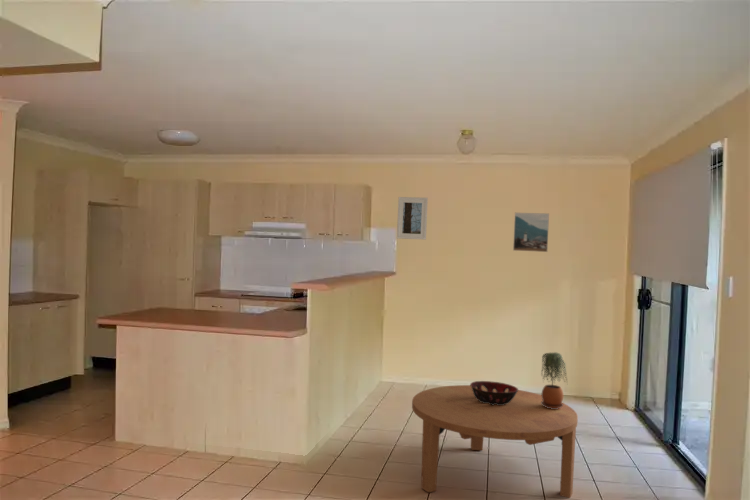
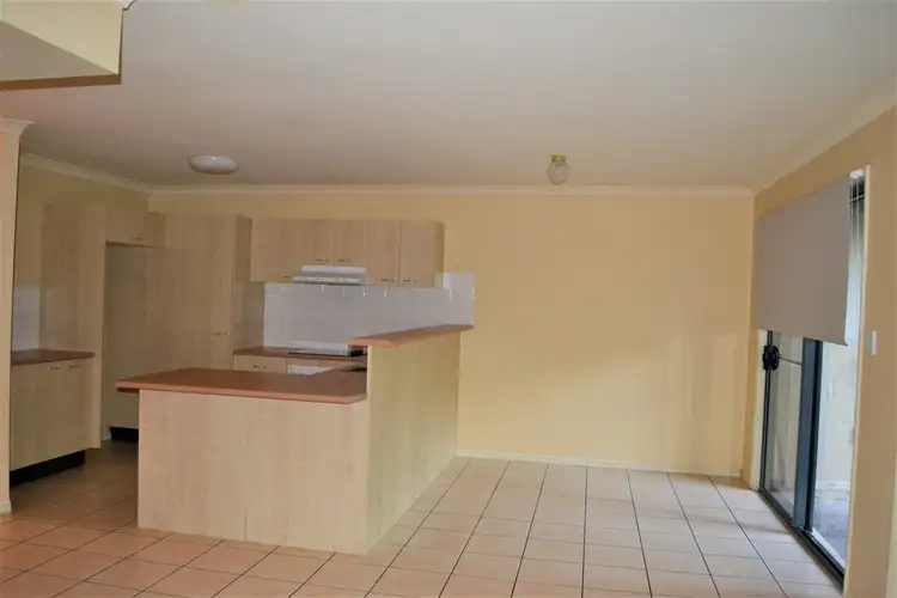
- coffee table [411,384,579,499]
- potted plant [540,351,568,409]
- decorative bowl [469,380,519,405]
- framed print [396,196,429,241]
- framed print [512,212,550,253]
